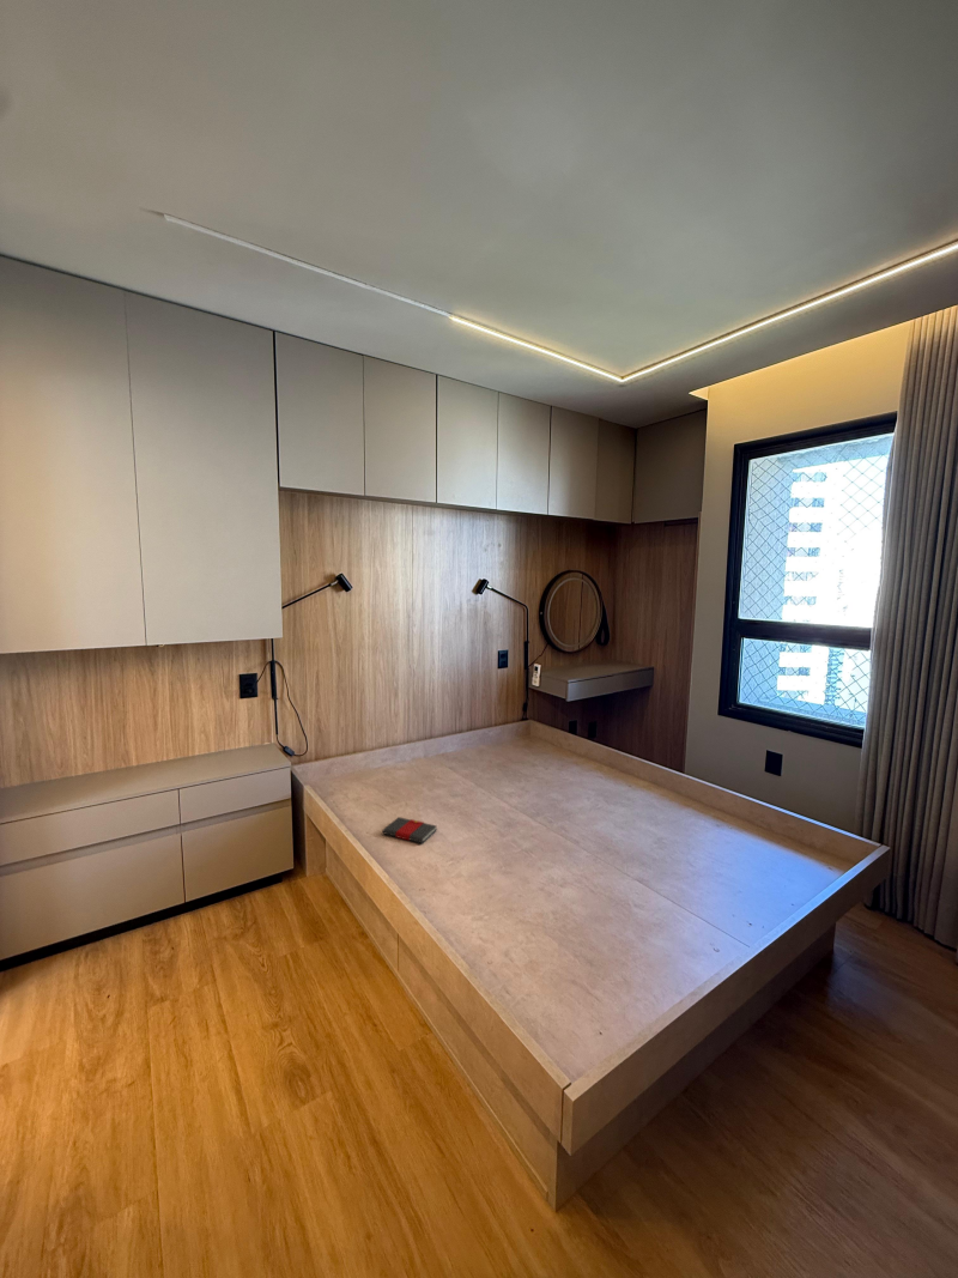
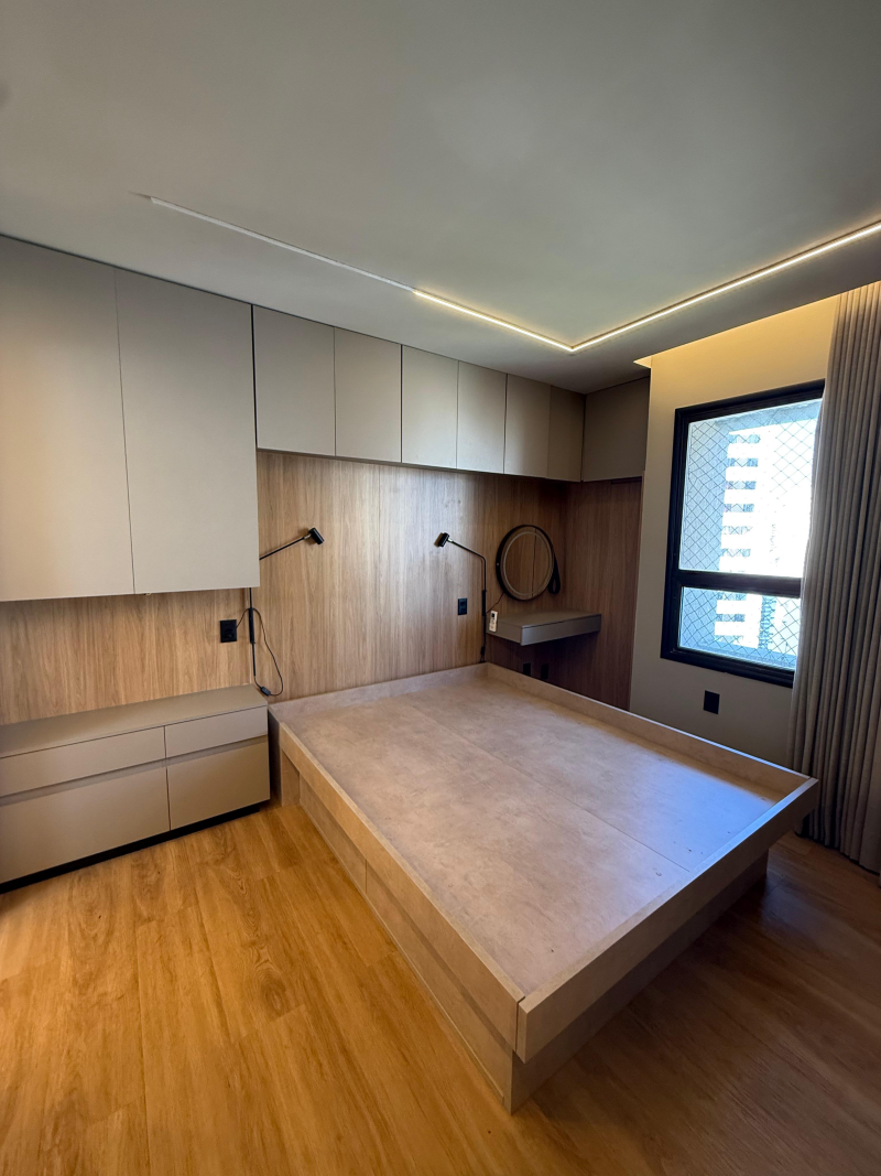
- book [381,816,438,844]
